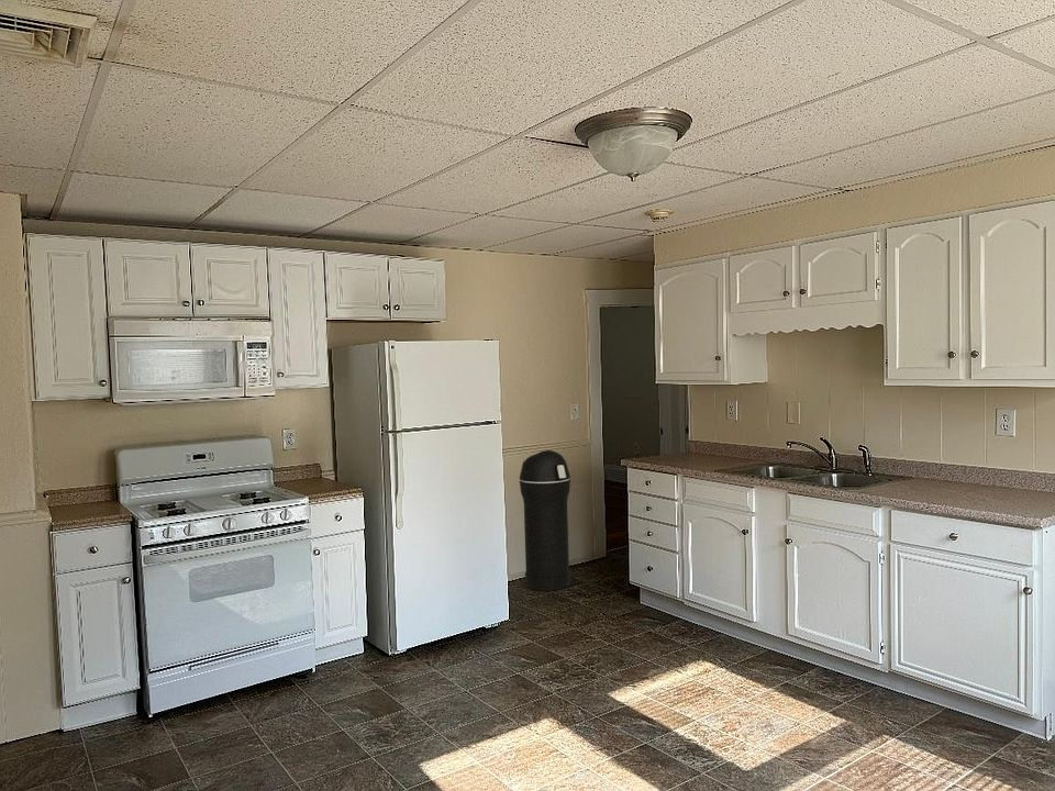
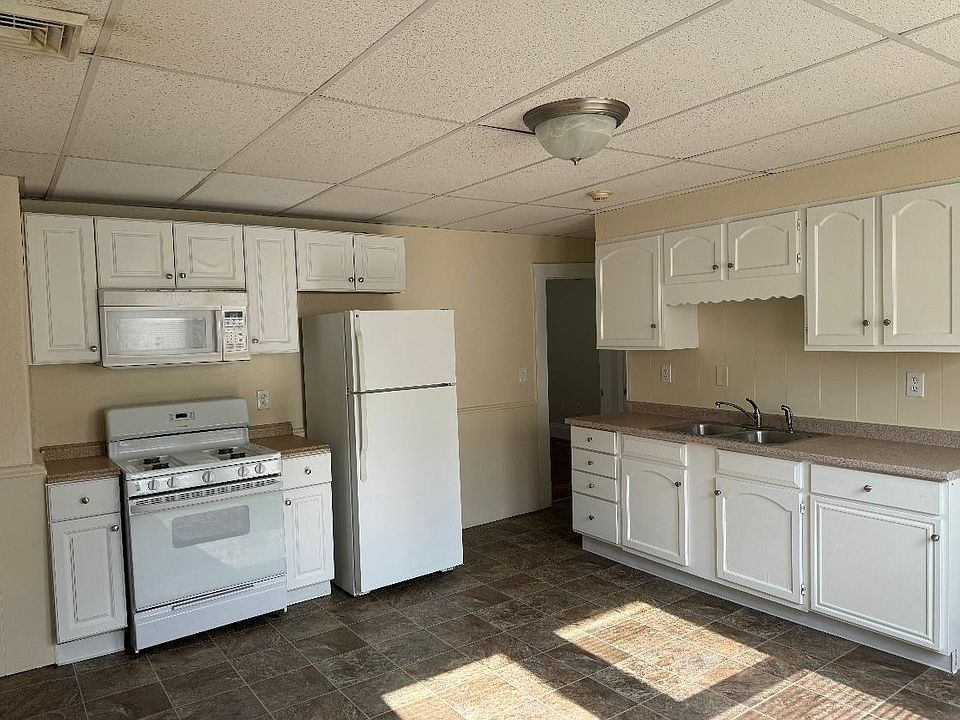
- trash can [519,449,571,592]
